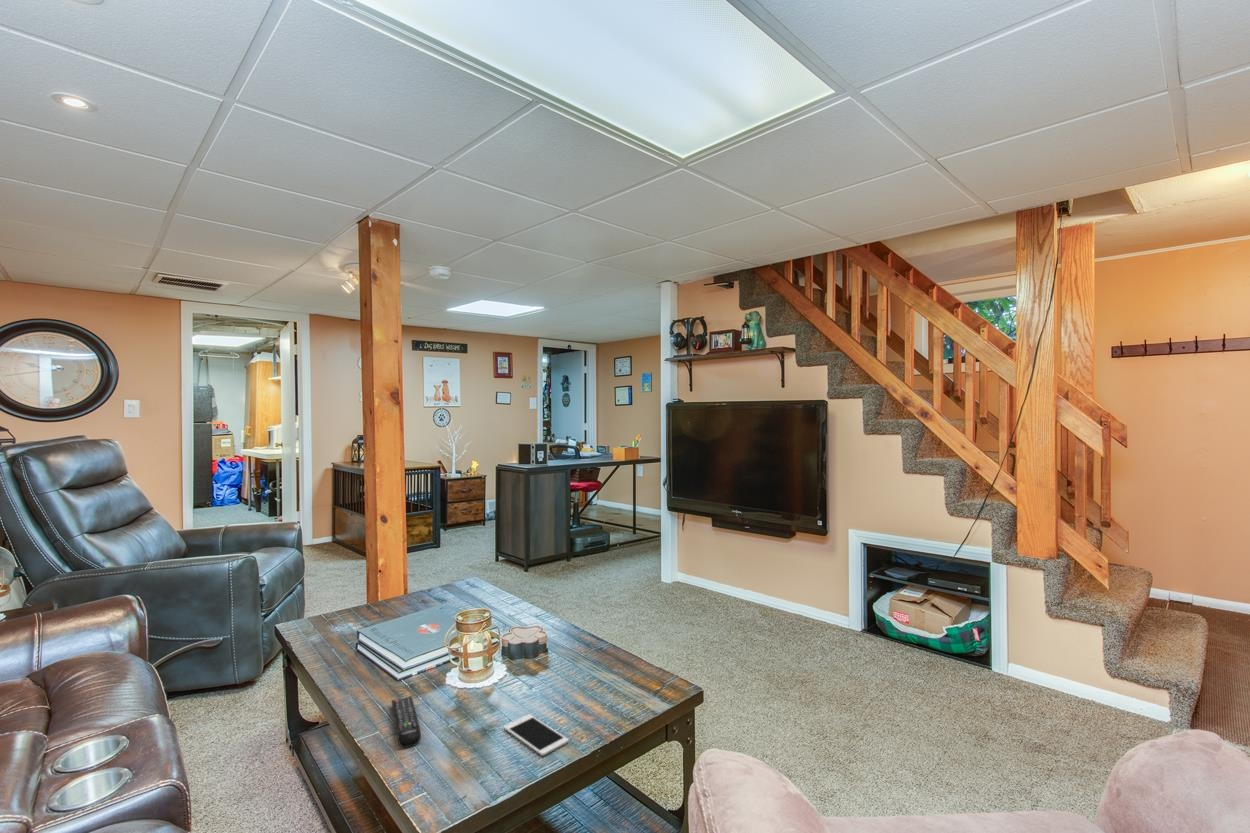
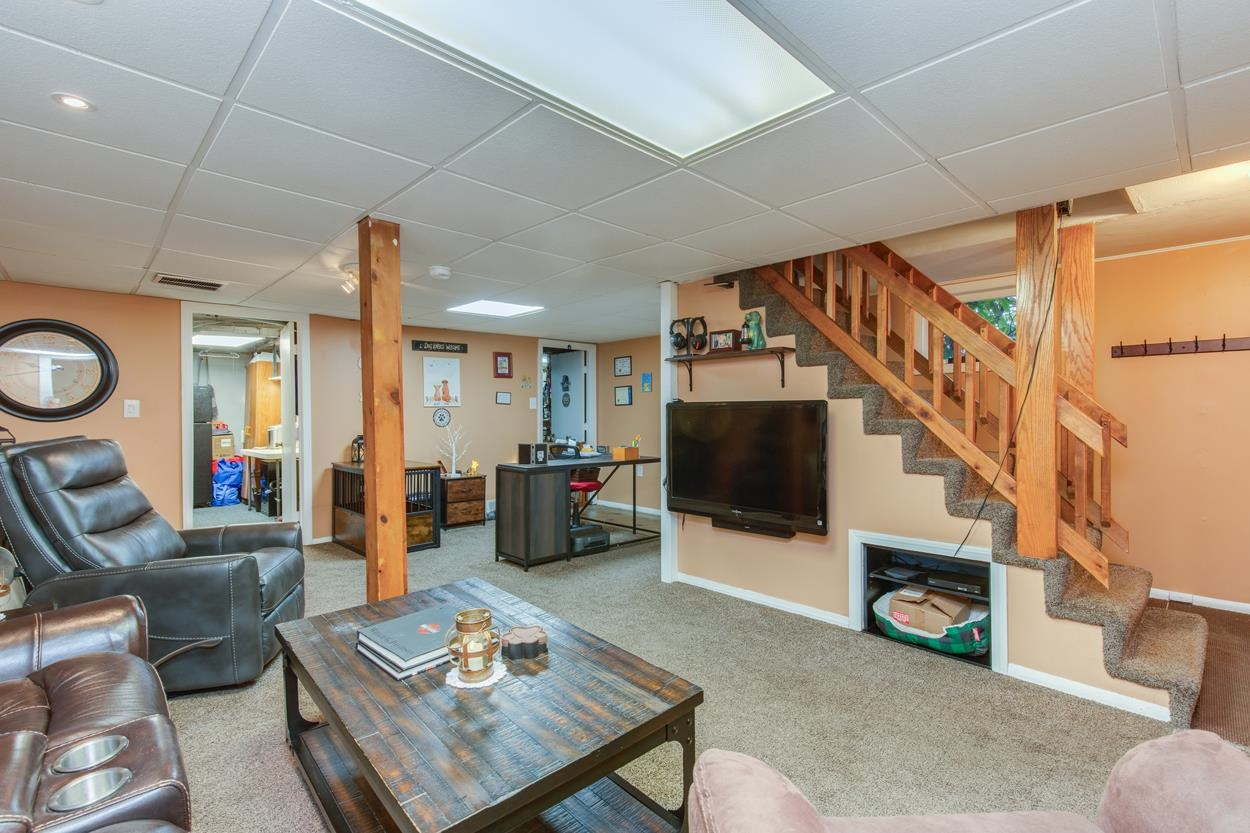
- cell phone [503,713,570,757]
- remote control [391,695,422,749]
